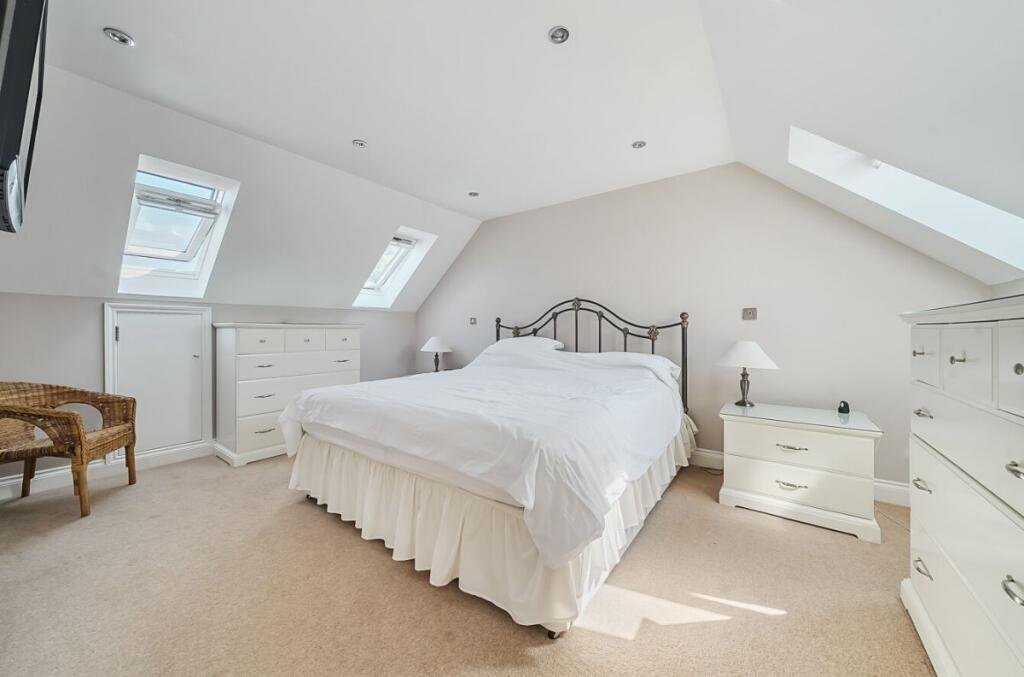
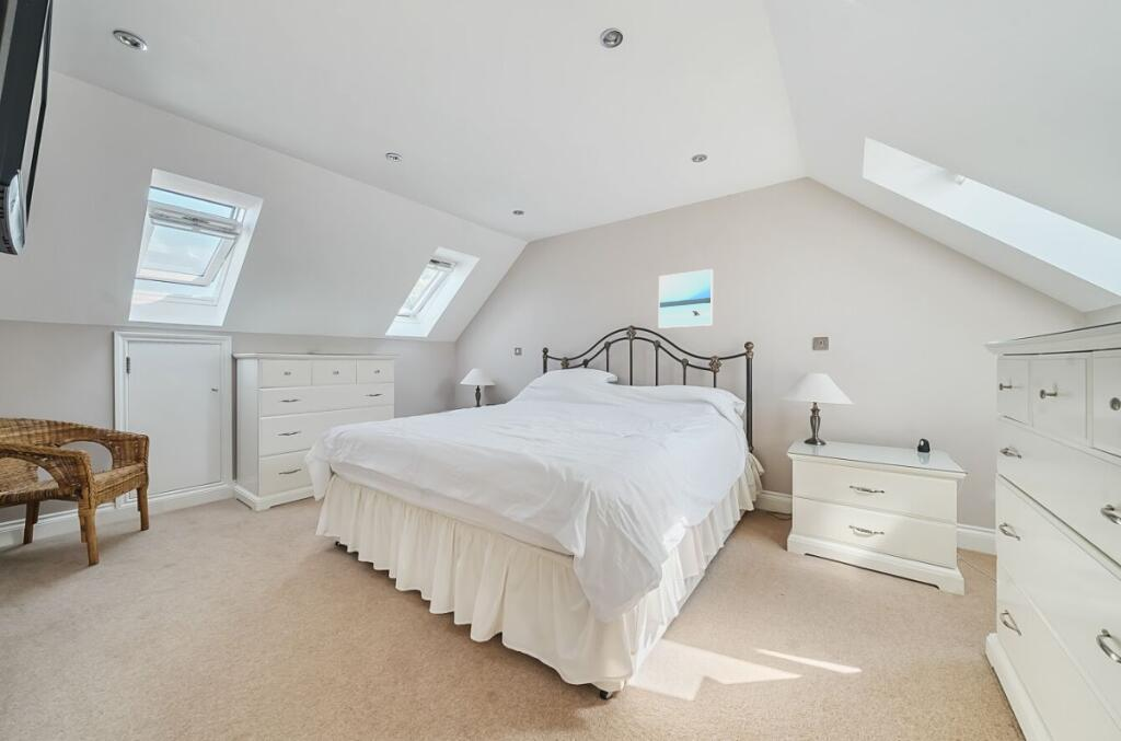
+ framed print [658,268,714,329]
